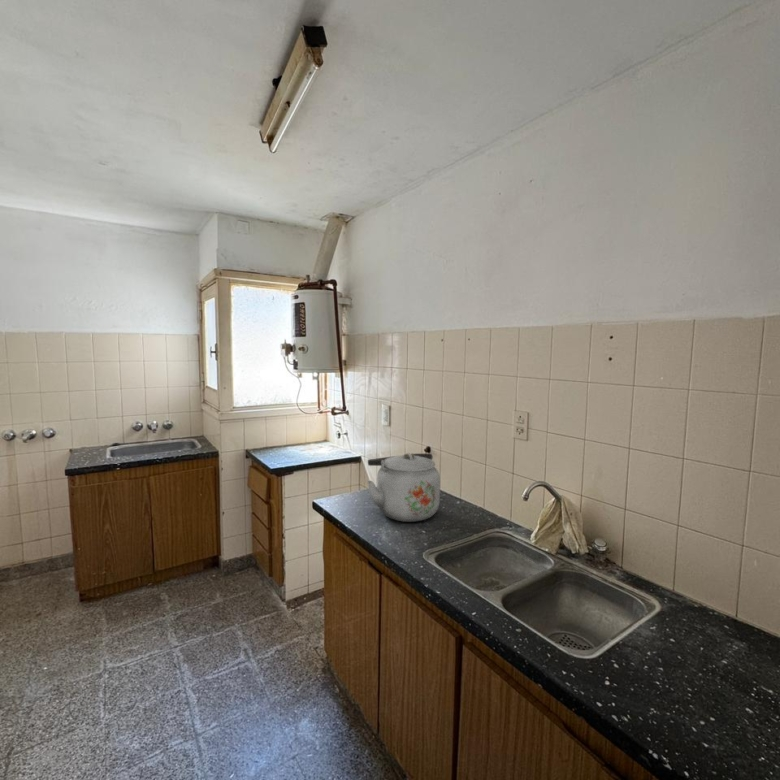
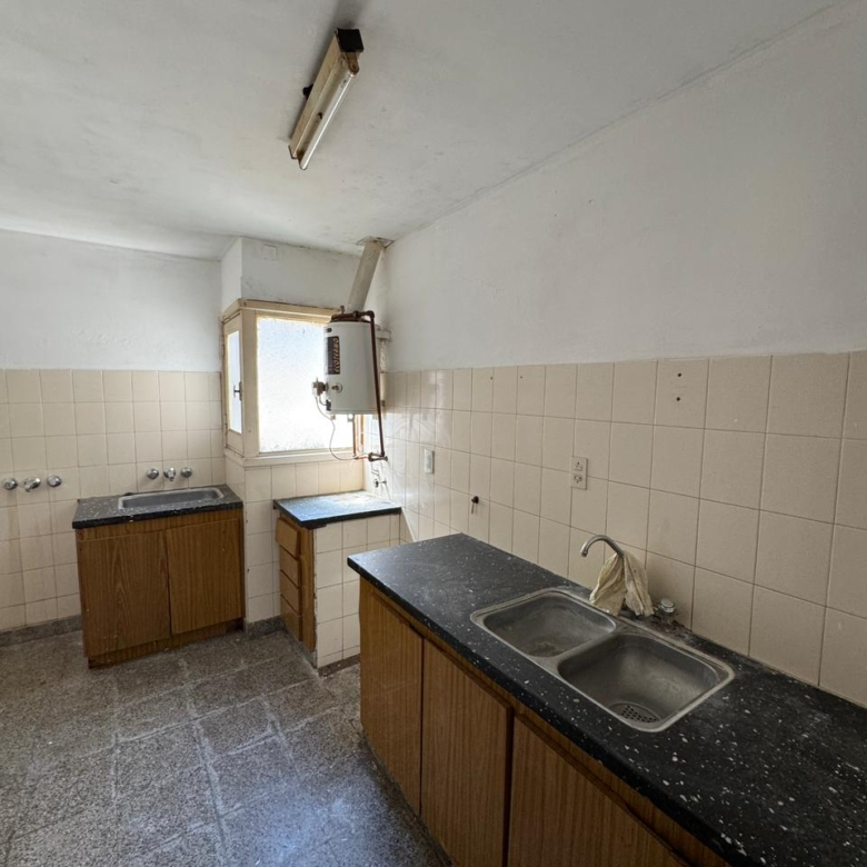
- kettle [366,452,441,523]
